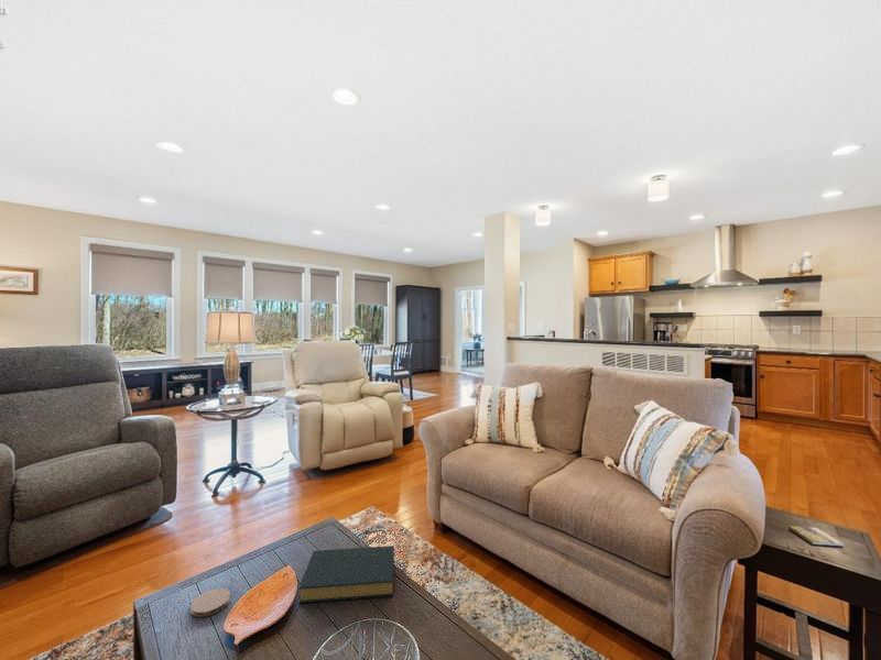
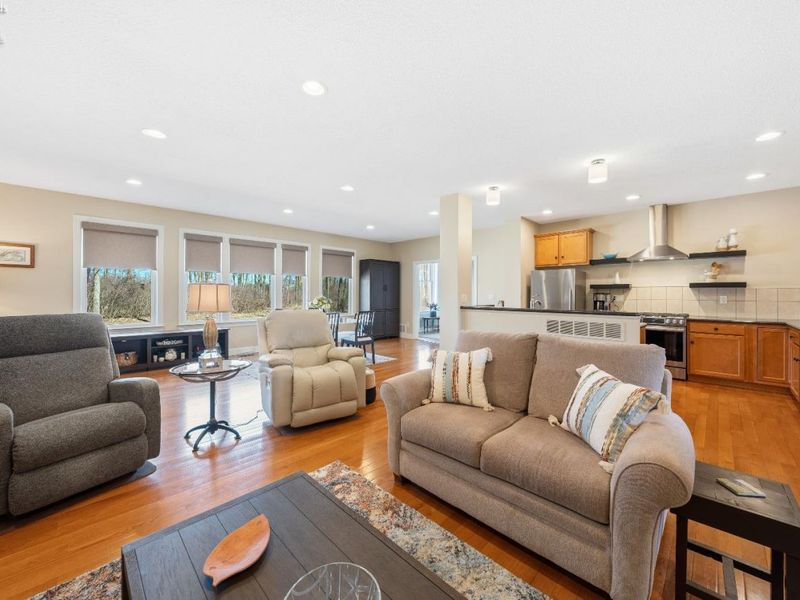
- coaster [189,587,231,618]
- hardback book [297,544,395,605]
